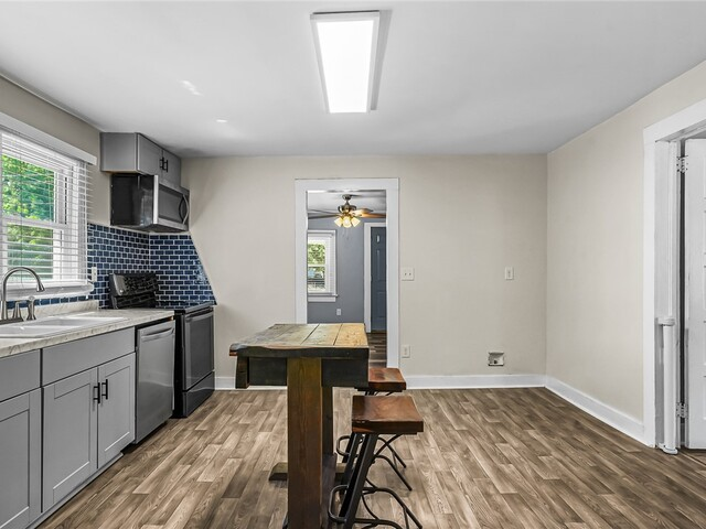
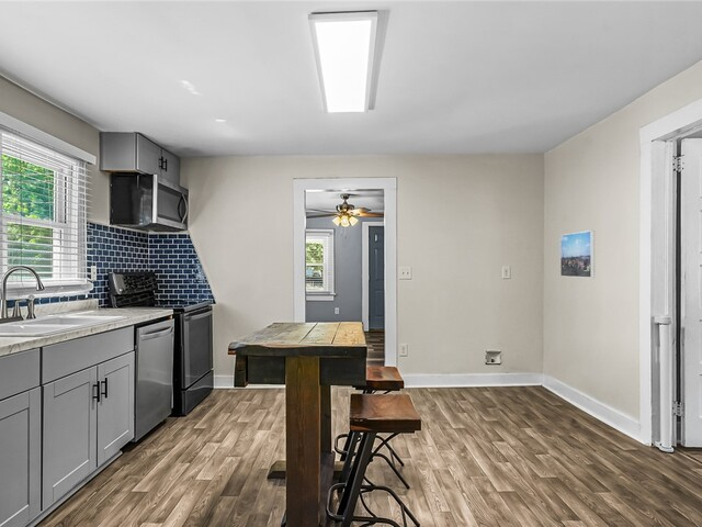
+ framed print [559,229,596,279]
